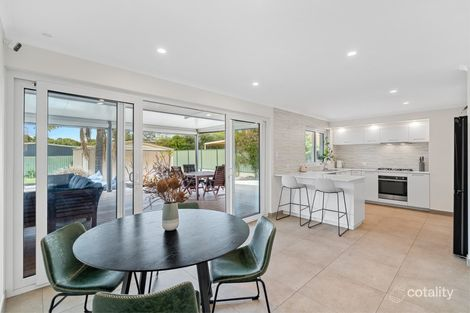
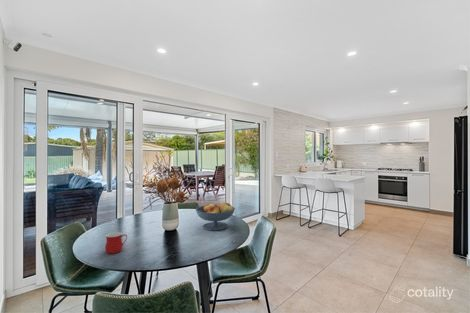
+ mug [104,231,128,255]
+ fruit bowl [195,202,236,231]
